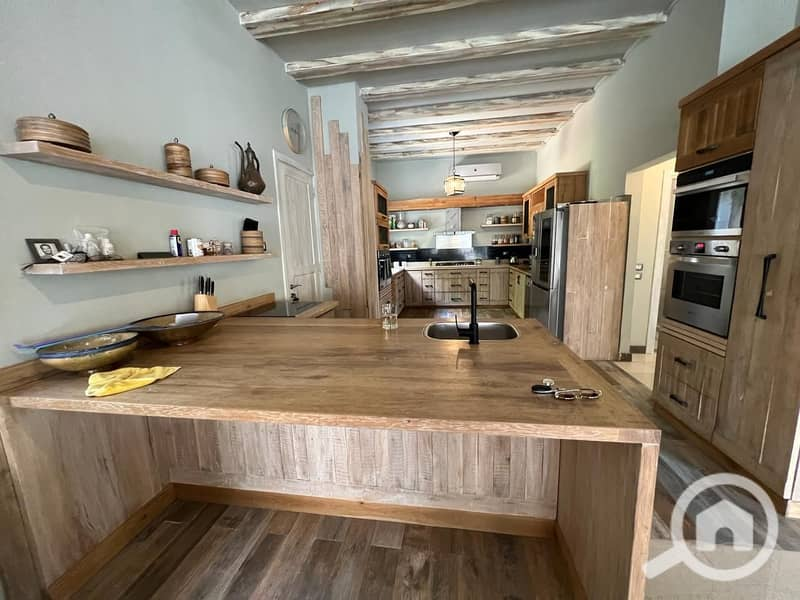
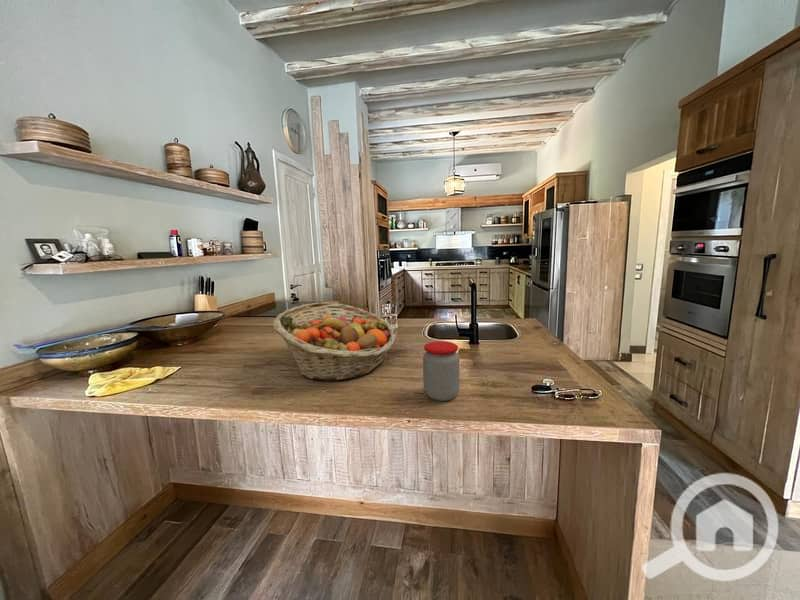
+ fruit basket [272,301,397,382]
+ jar [422,340,461,402]
